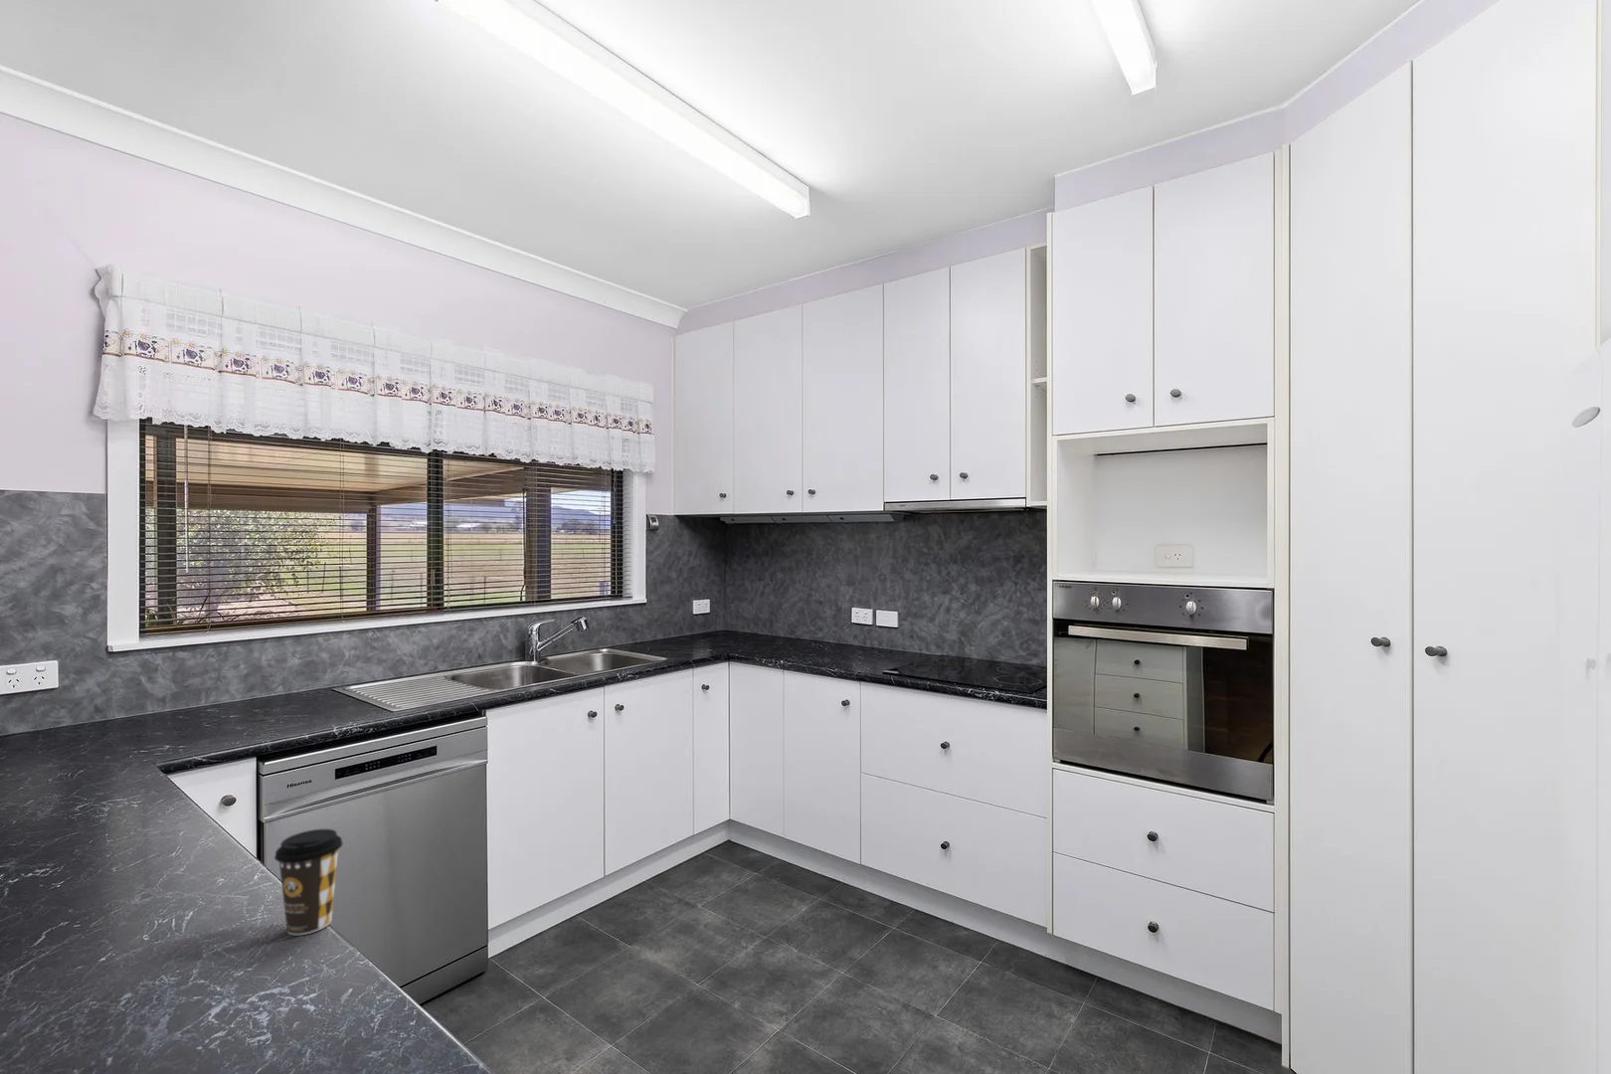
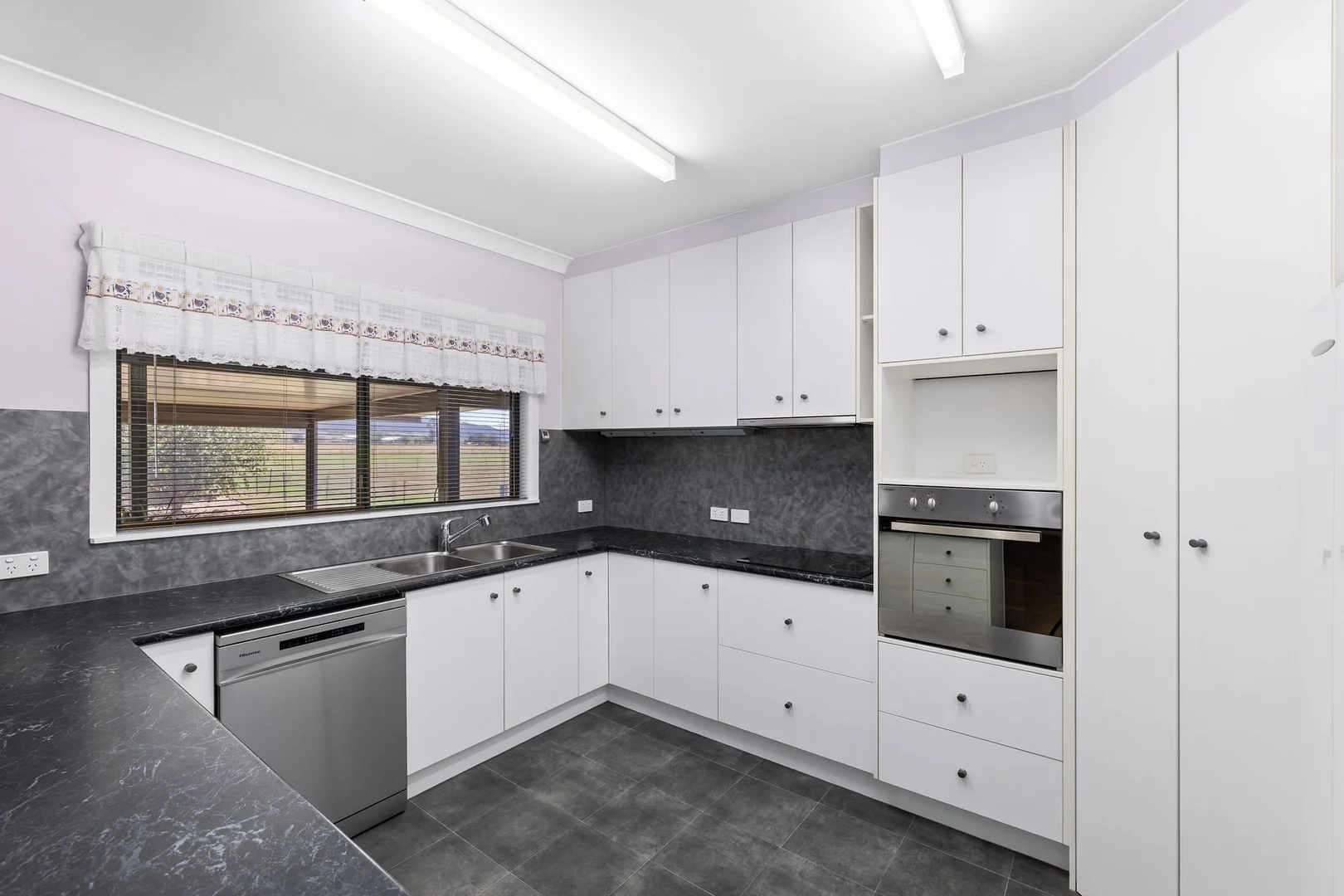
- coffee cup [273,828,344,936]
